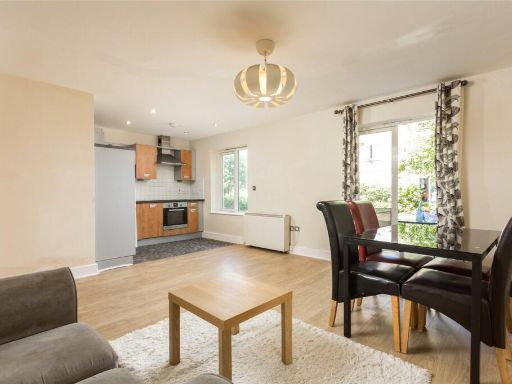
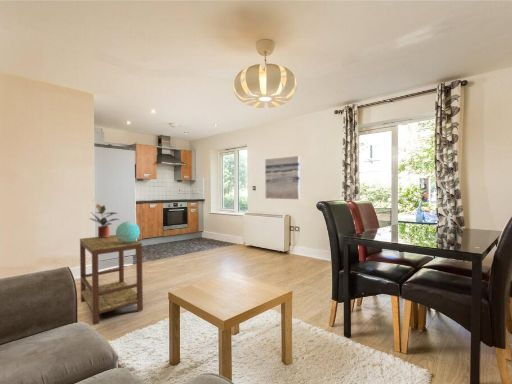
+ potted plant [89,203,120,238]
+ wall art [264,155,301,200]
+ side table [79,234,144,326]
+ decorative sphere [115,220,141,243]
